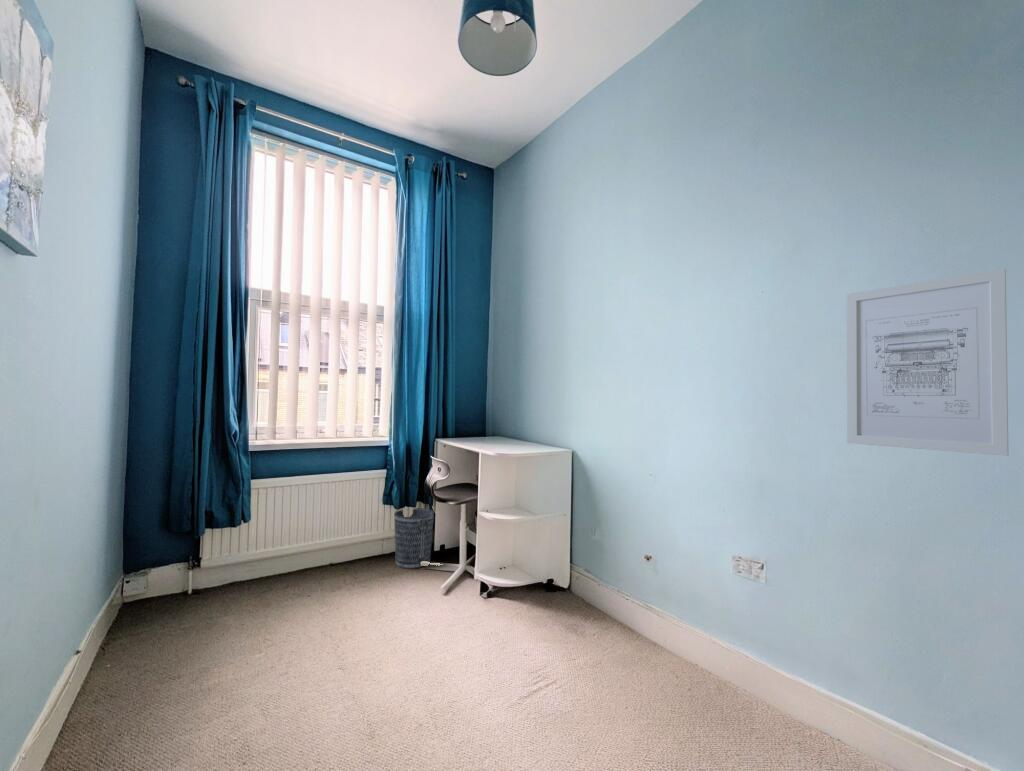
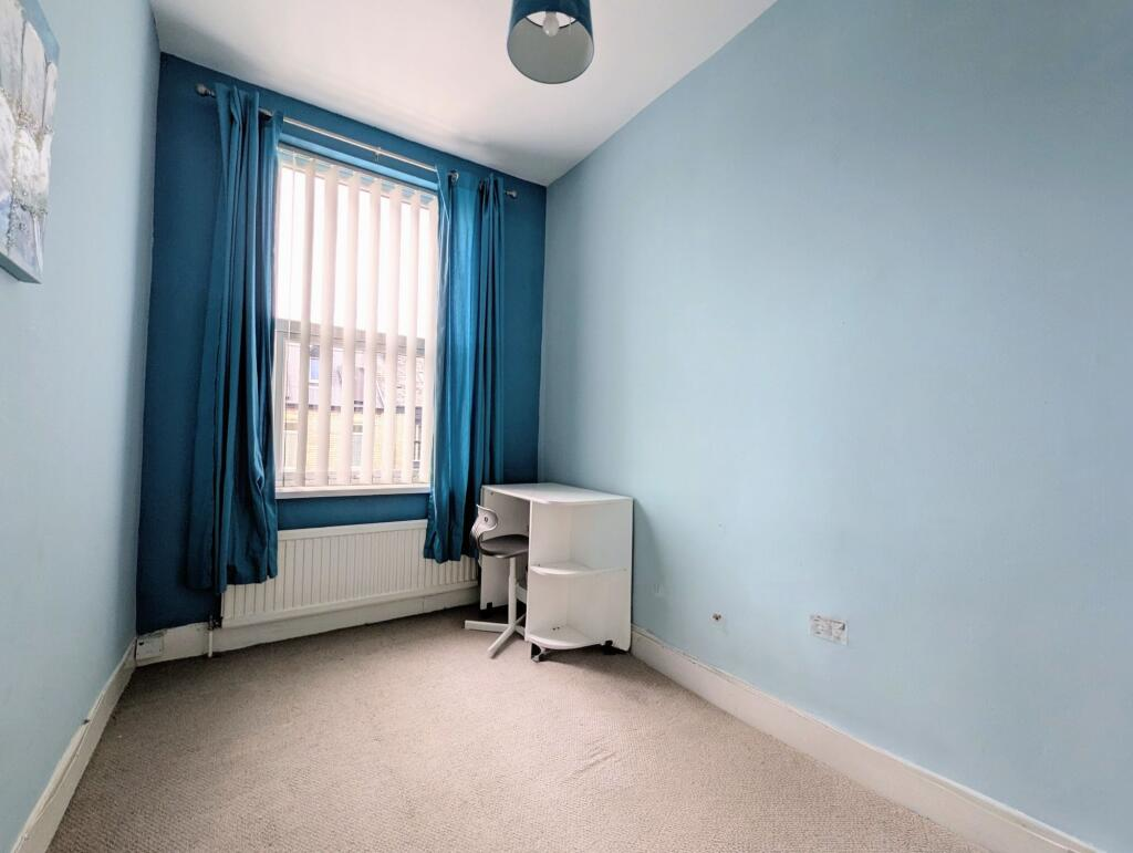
- wastebasket [393,507,435,570]
- wall art [846,268,1010,457]
